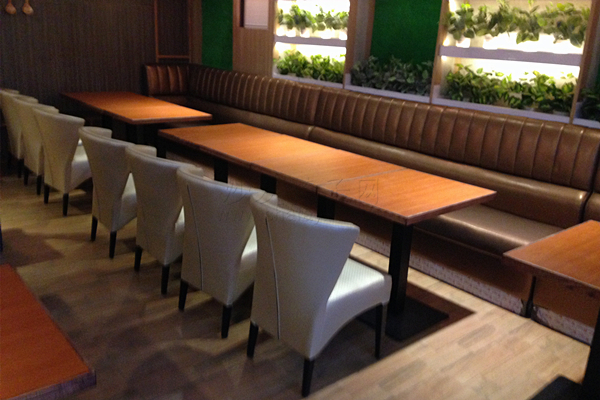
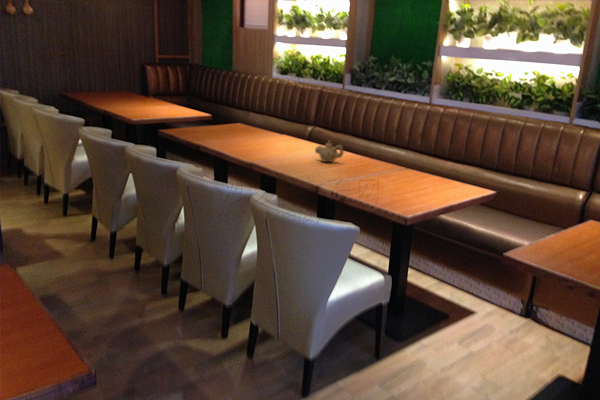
+ teapot [314,140,345,163]
